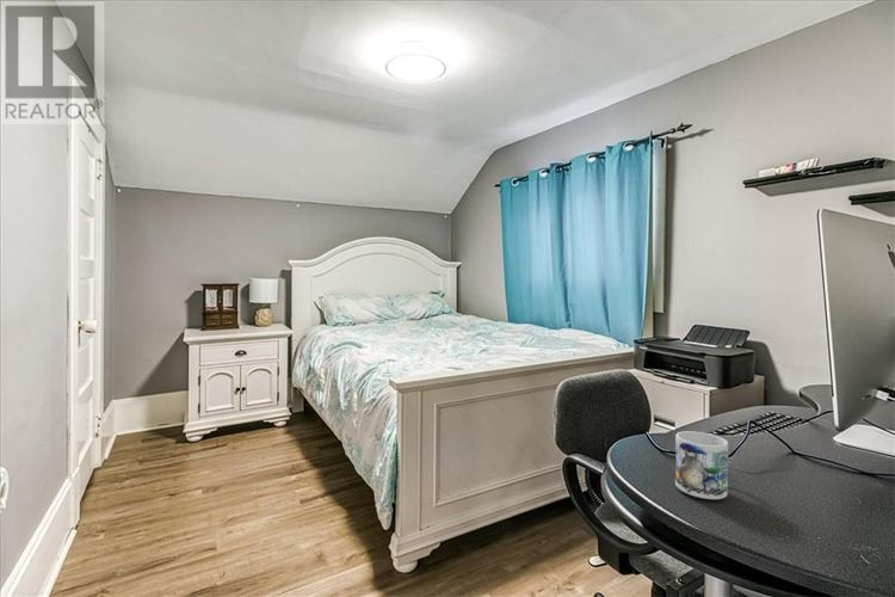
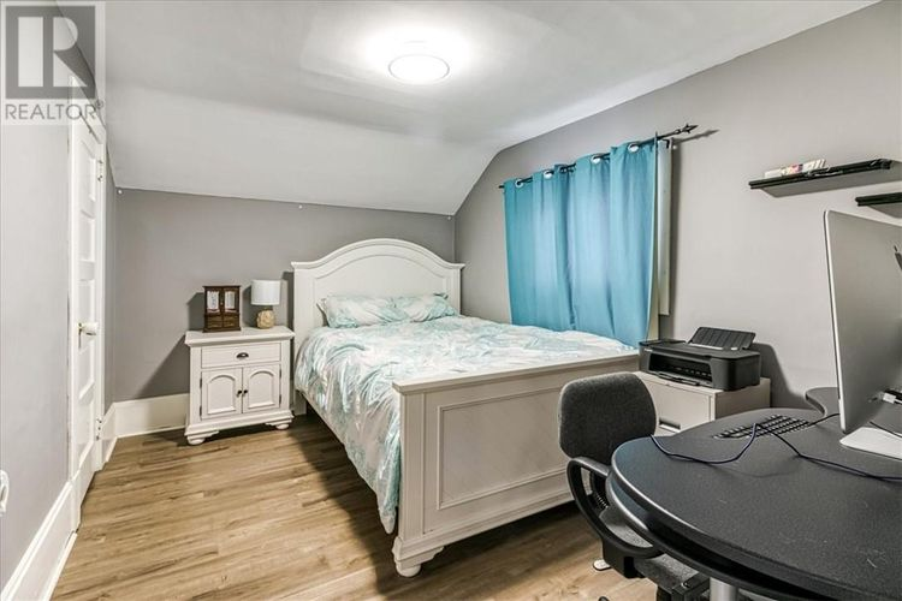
- mug [674,430,729,500]
